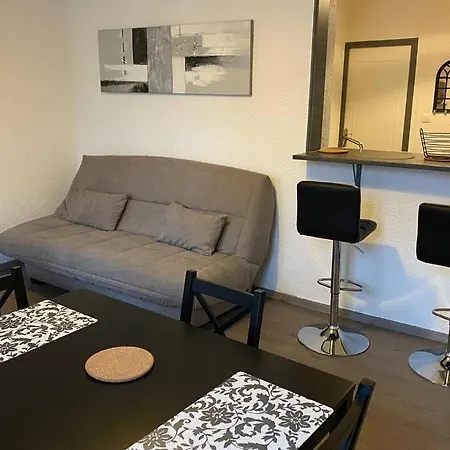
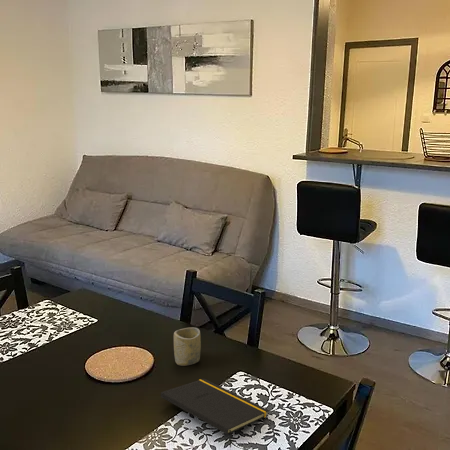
+ notepad [160,378,270,448]
+ cup [173,327,202,367]
